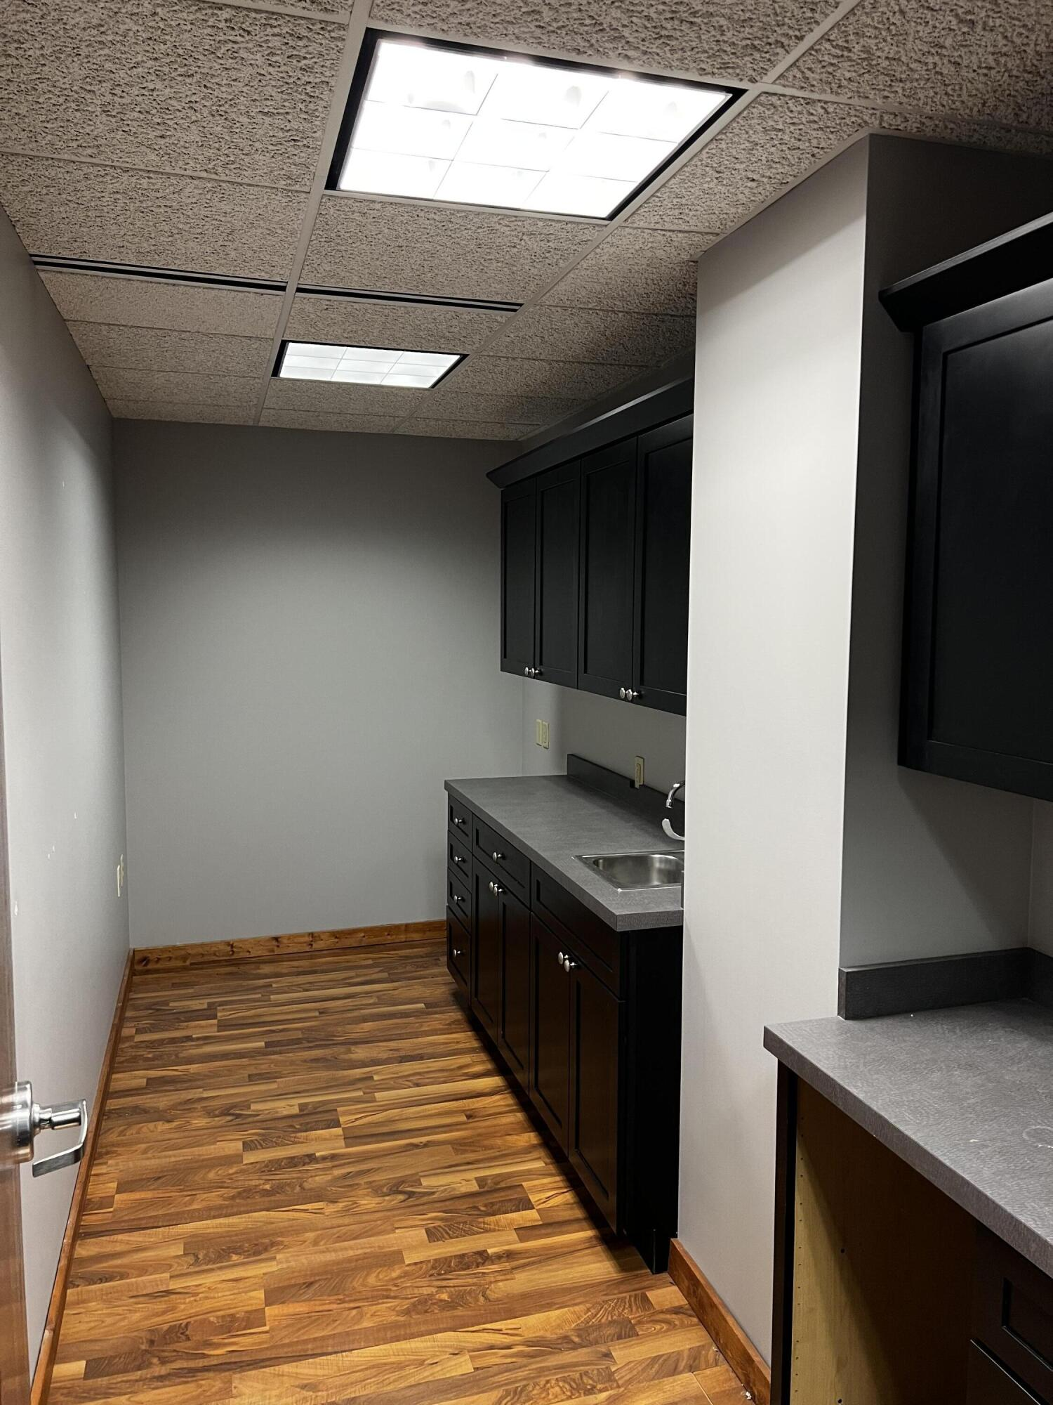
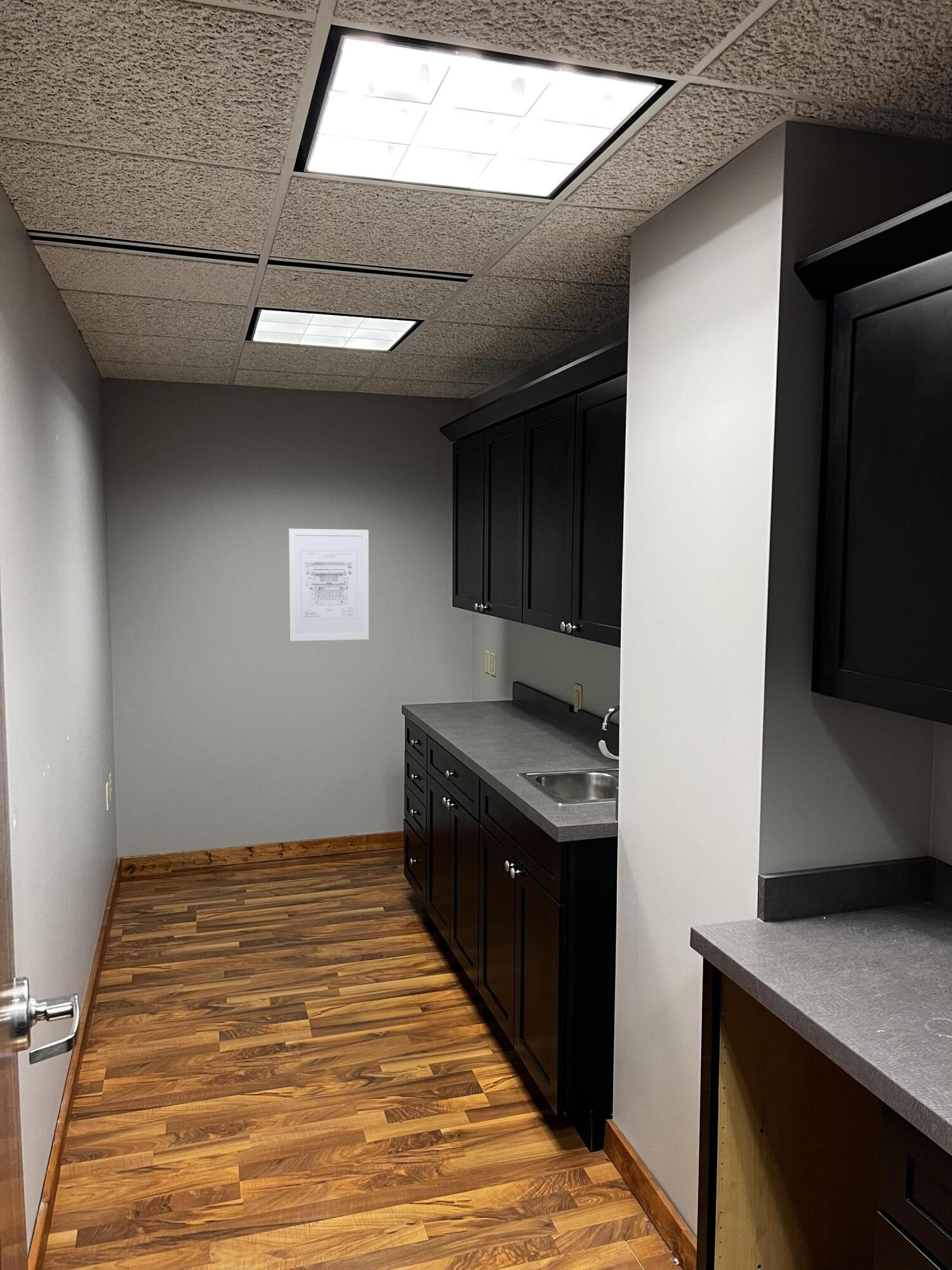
+ wall art [288,528,369,641]
